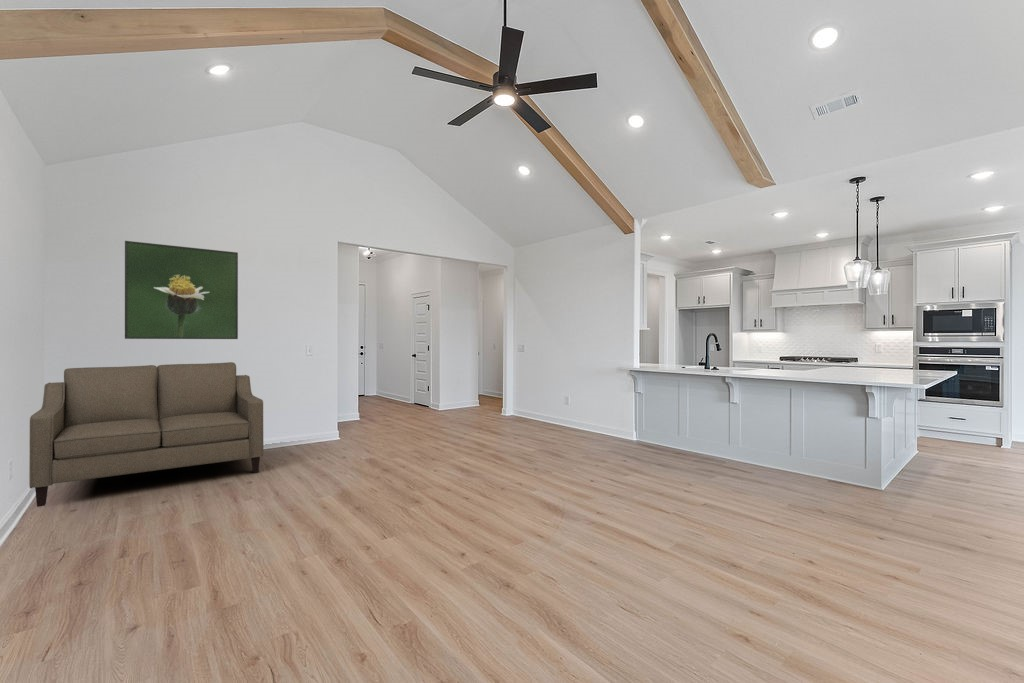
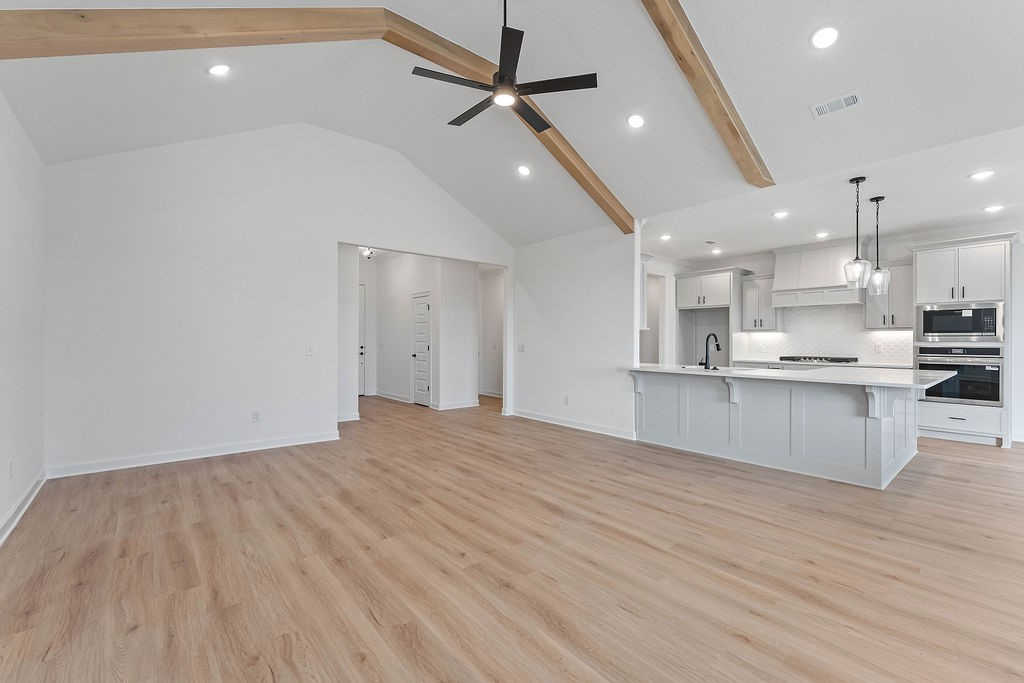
- sofa [28,361,264,508]
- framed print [124,240,239,340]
